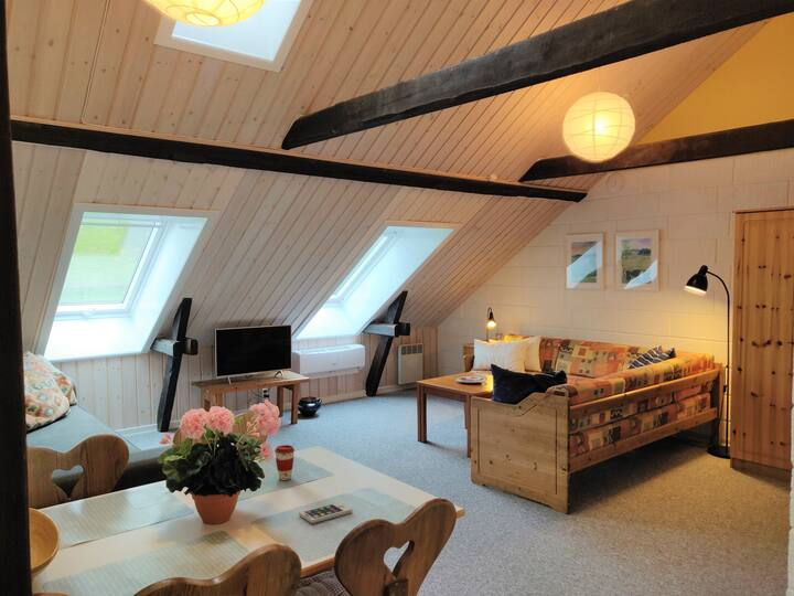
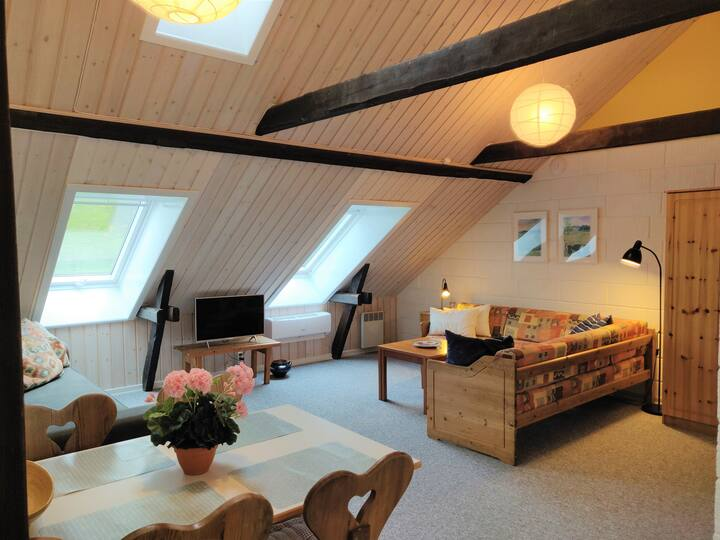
- coffee cup [273,444,296,481]
- smartphone [298,501,354,524]
